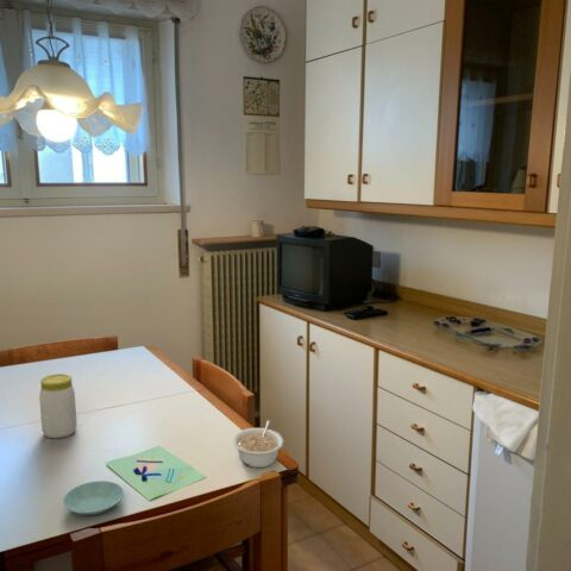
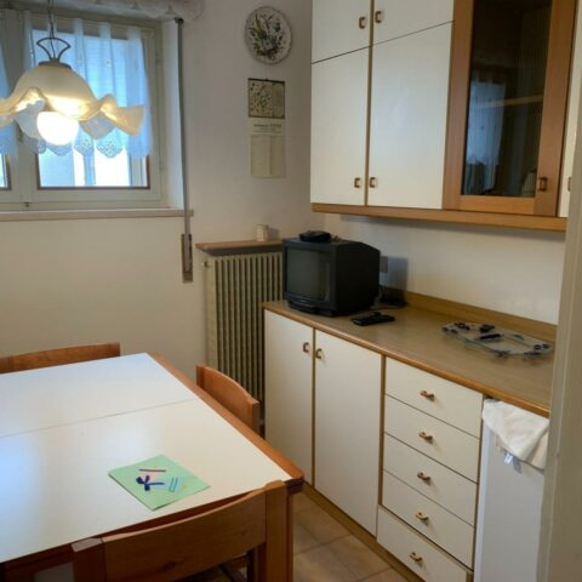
- jar [38,372,79,439]
- legume [231,419,286,469]
- saucer [62,479,125,516]
